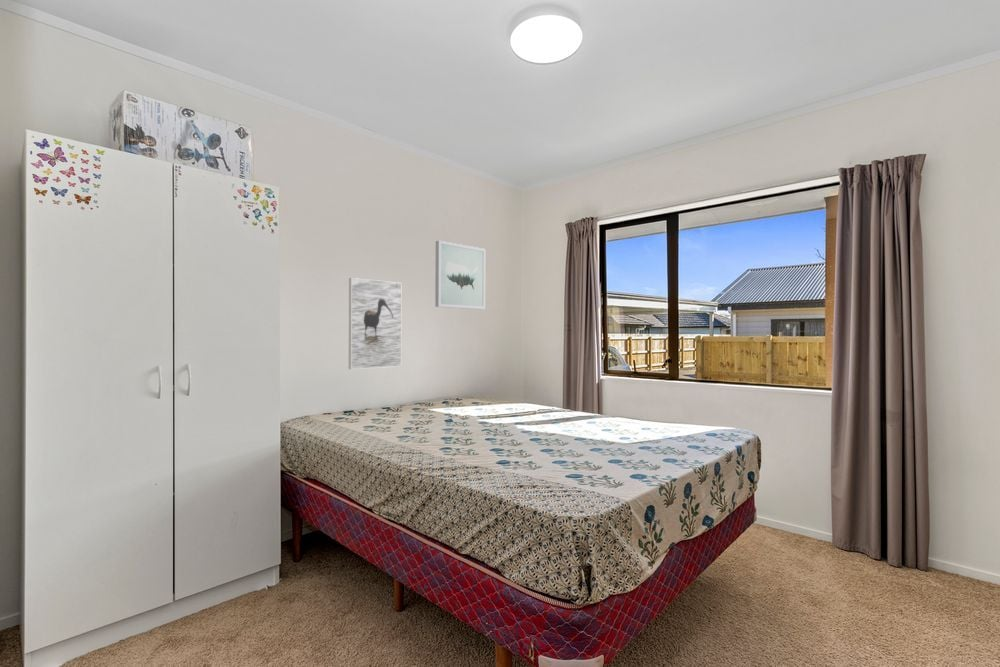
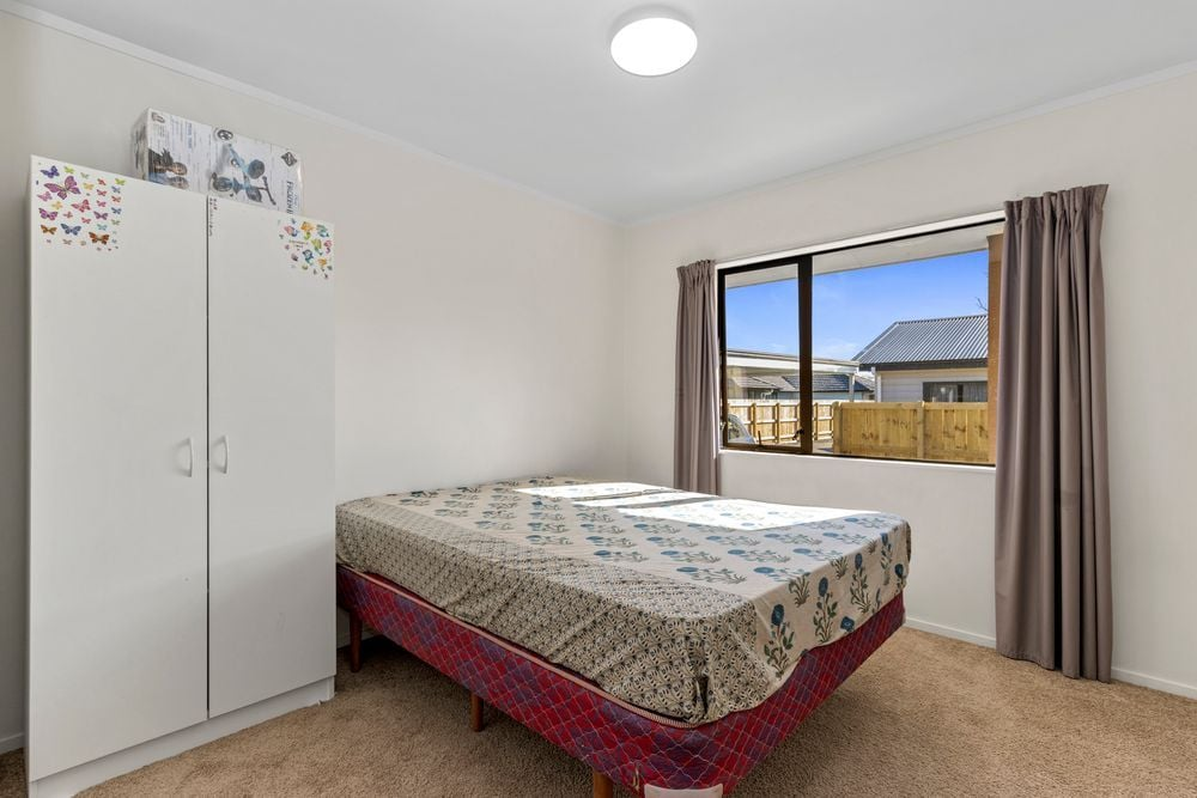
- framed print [348,277,402,370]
- wall art [434,240,486,310]
